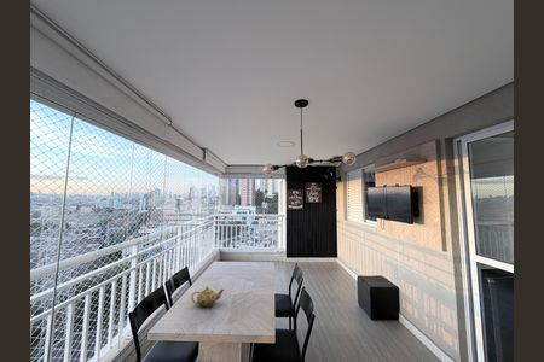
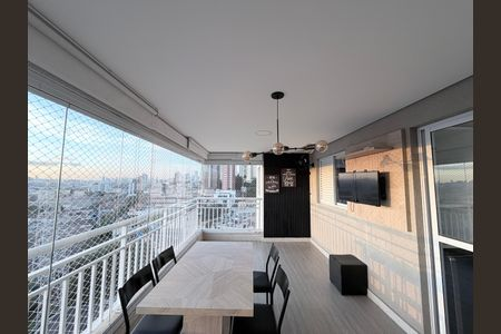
- teapot [190,285,225,309]
